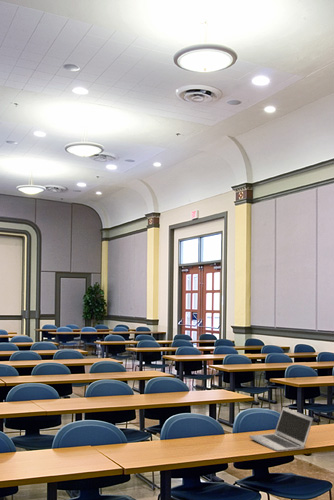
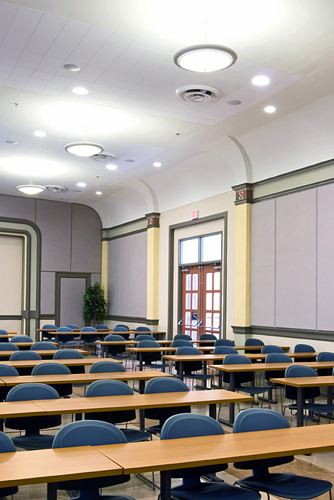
- laptop [248,406,314,453]
